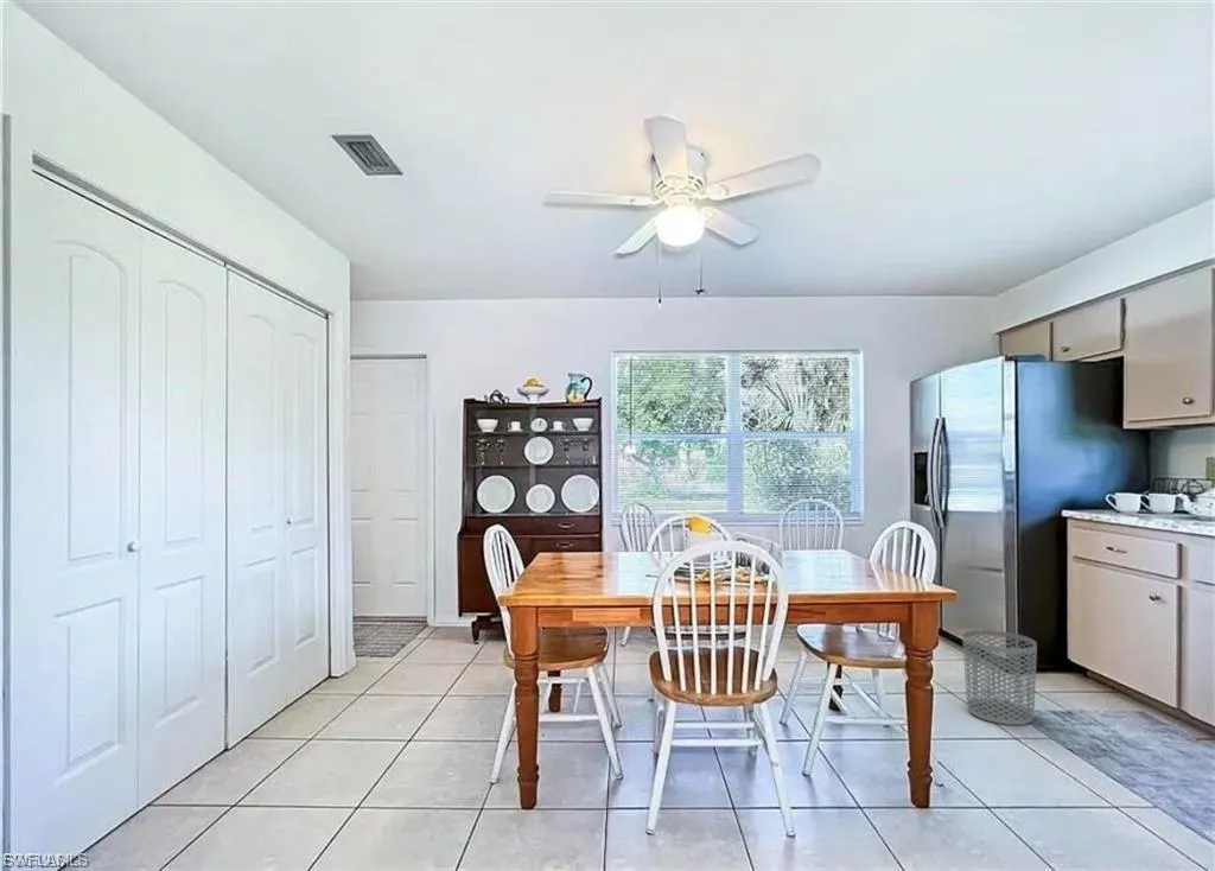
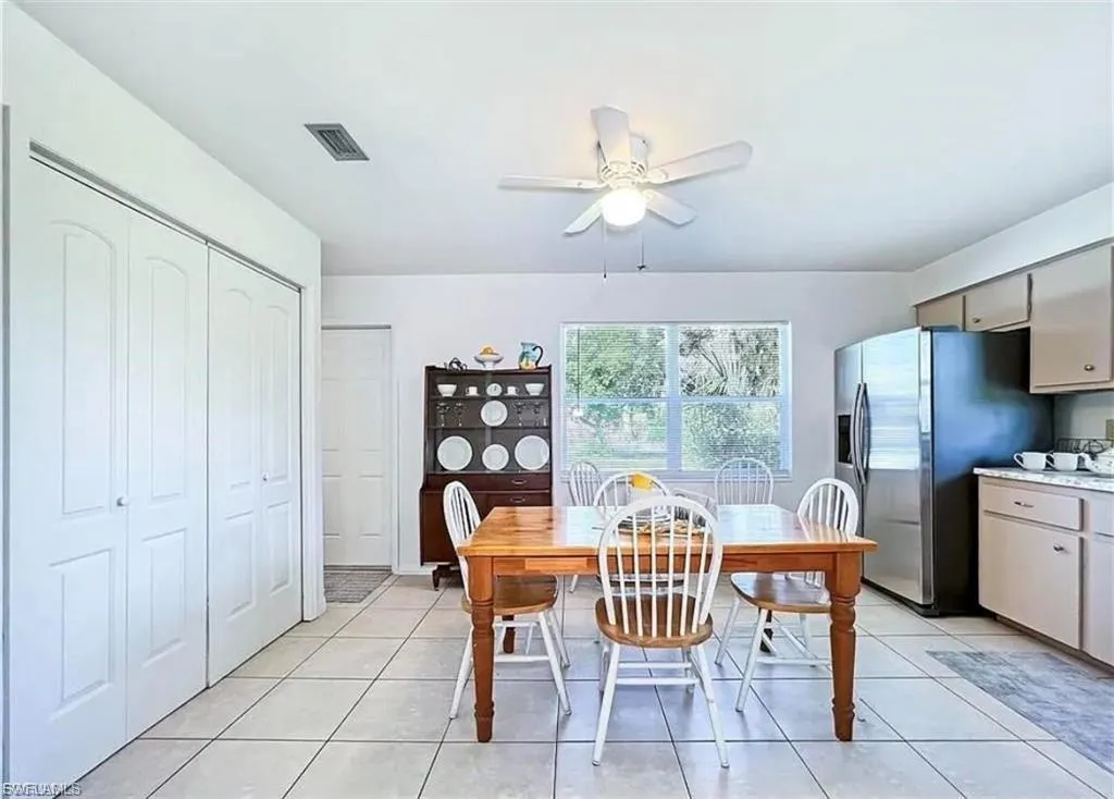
- waste bin [961,629,1038,726]
